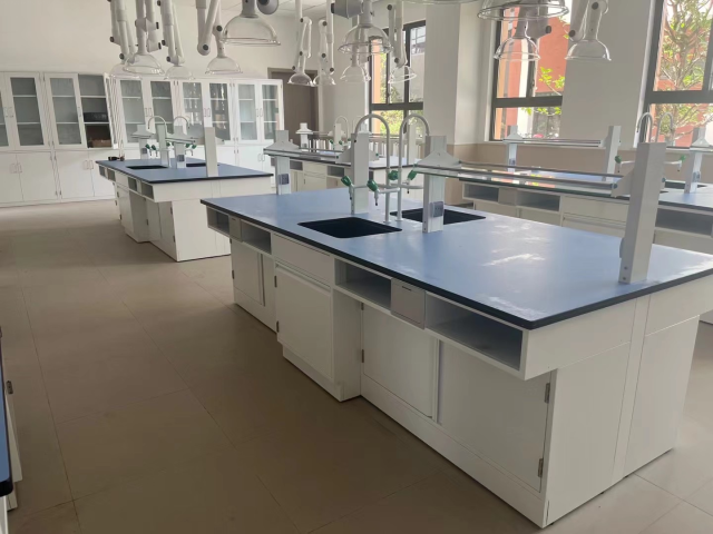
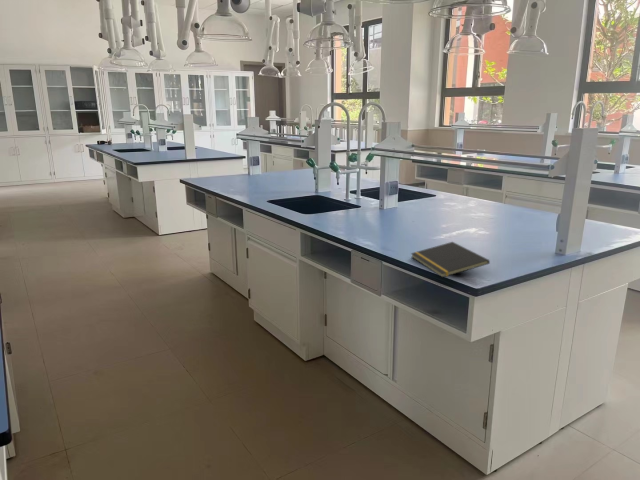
+ notepad [410,241,491,279]
